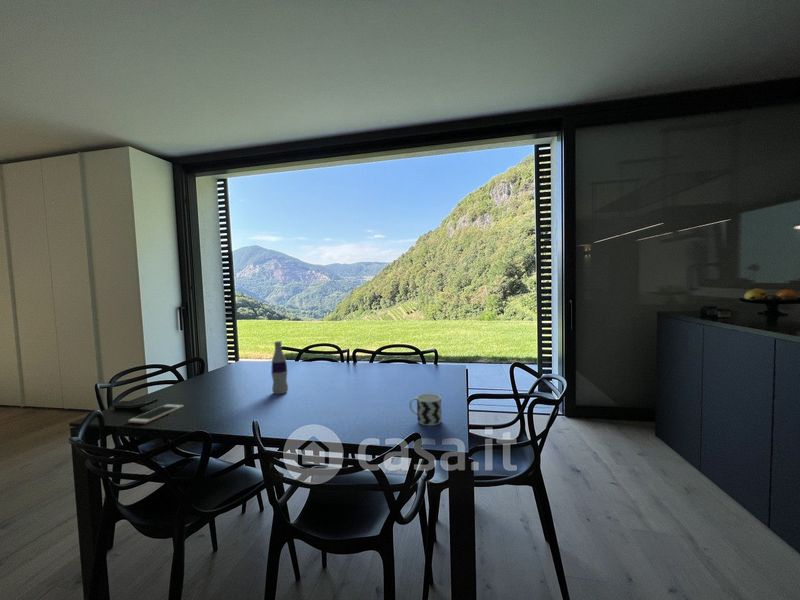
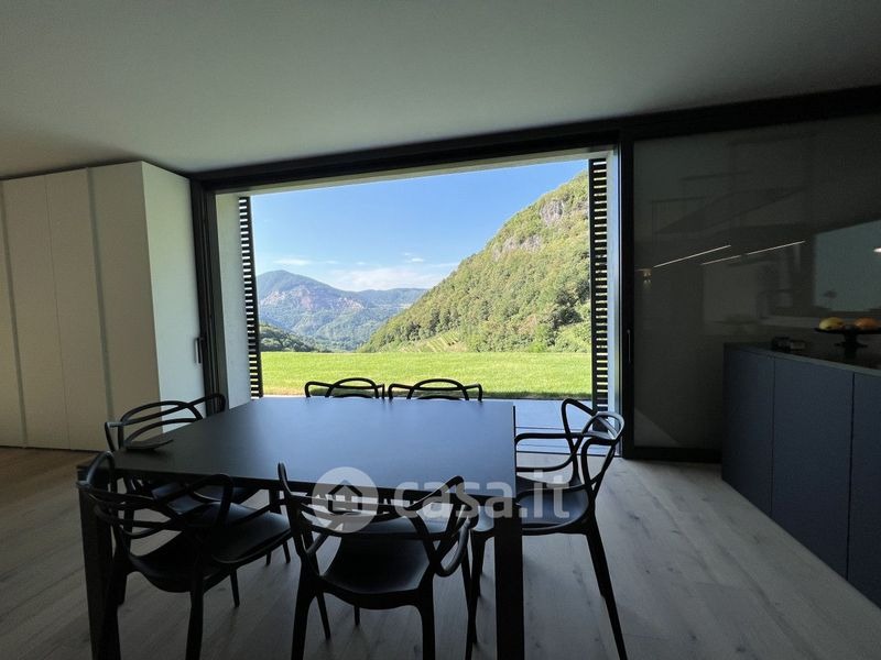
- cell phone [127,403,185,425]
- bottle [270,340,289,395]
- cup [408,392,443,427]
